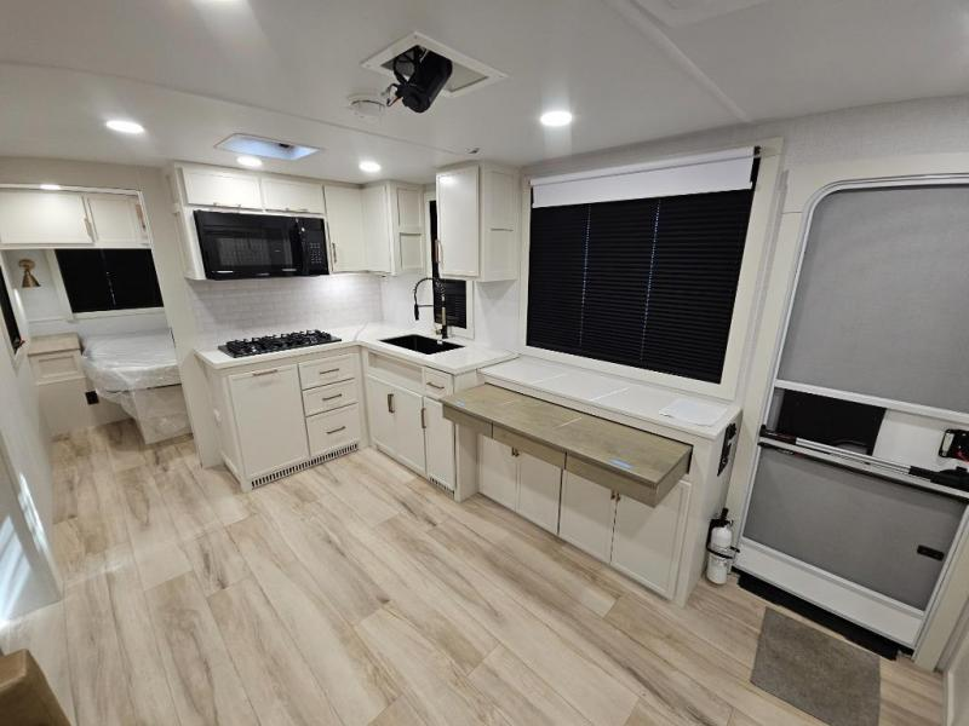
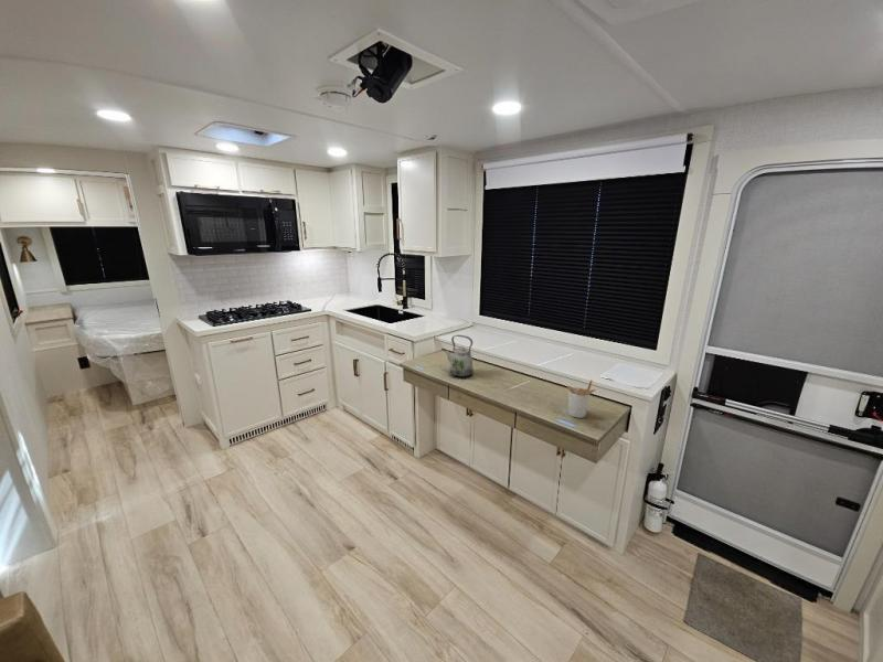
+ utensil holder [565,378,597,419]
+ kettle [444,334,475,378]
